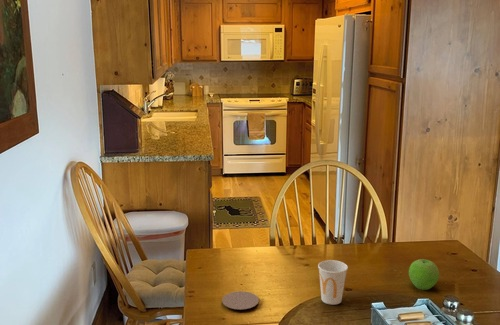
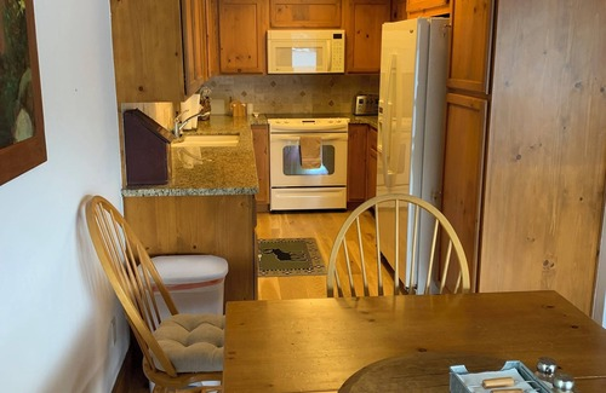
- fruit [408,258,440,291]
- cup [317,259,349,306]
- coaster [221,290,260,311]
